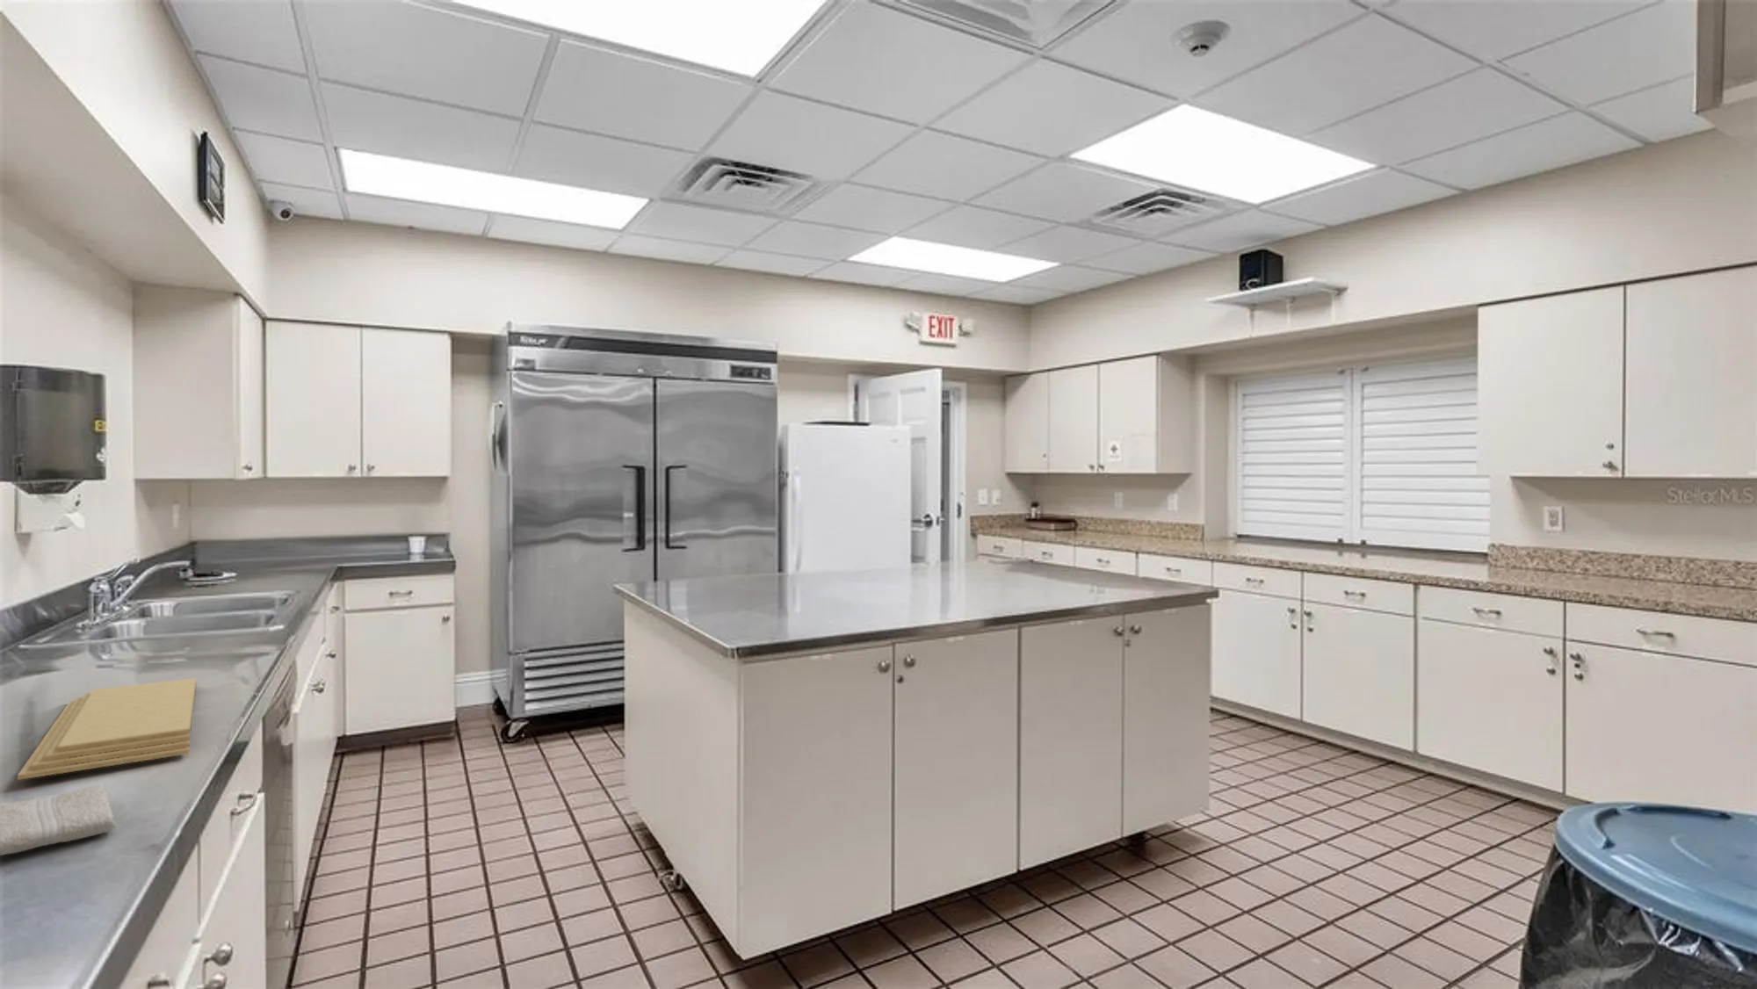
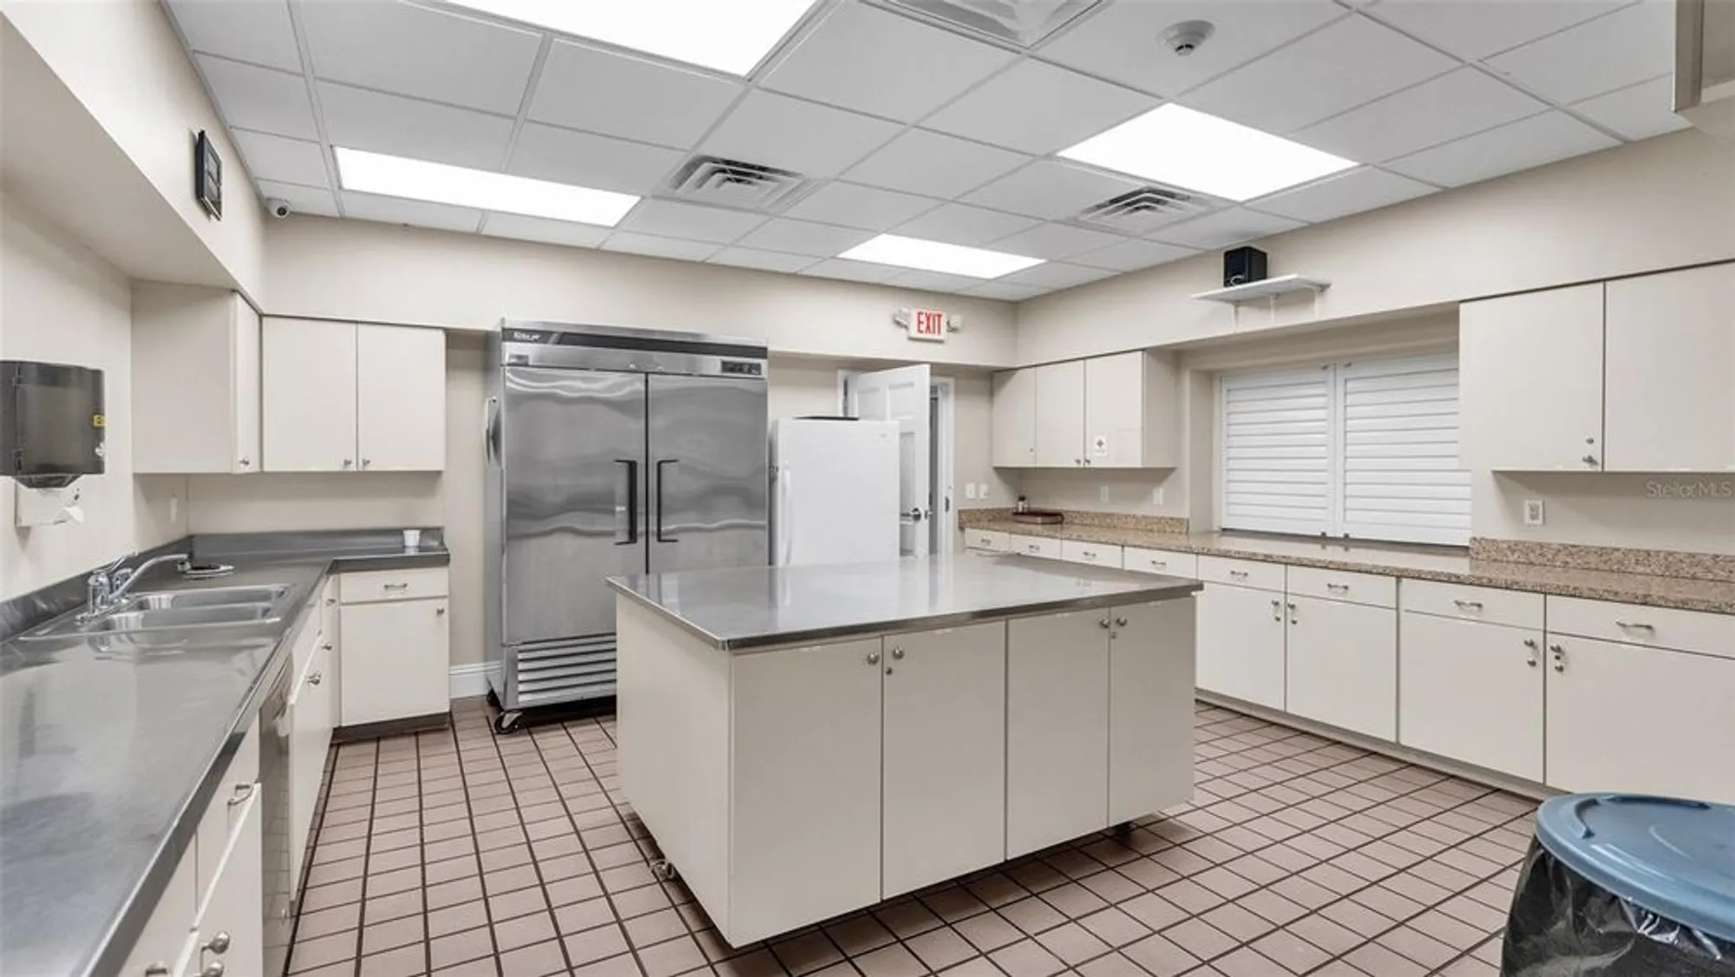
- cutting board [17,677,198,780]
- washcloth [0,784,117,856]
